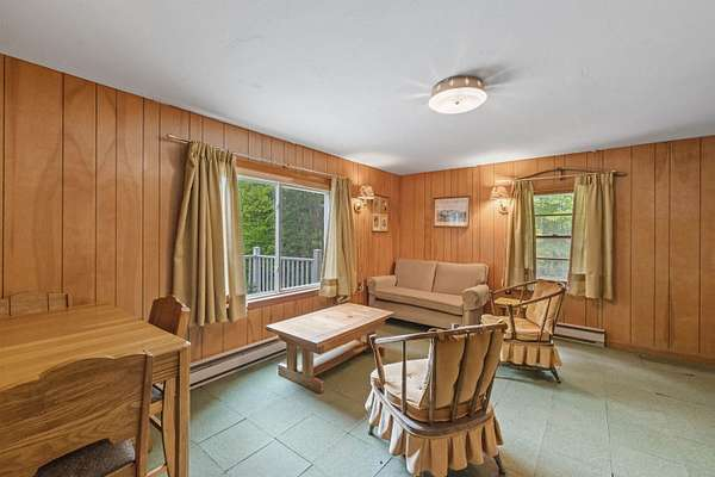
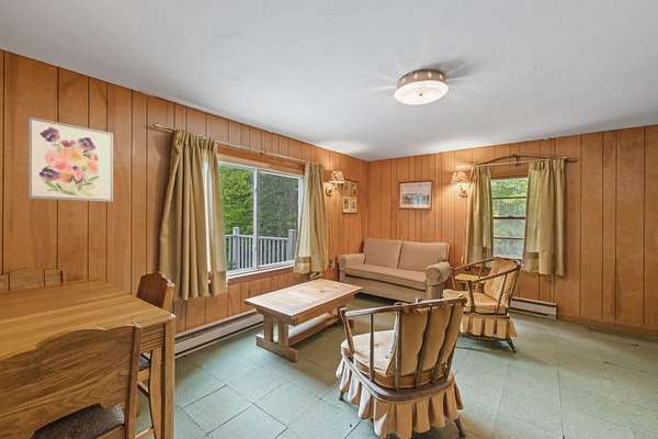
+ wall art [27,115,114,203]
